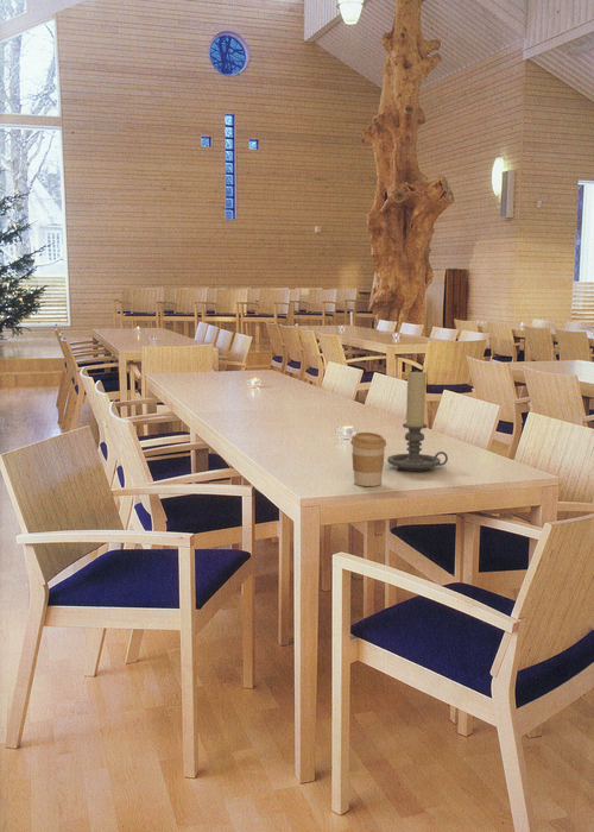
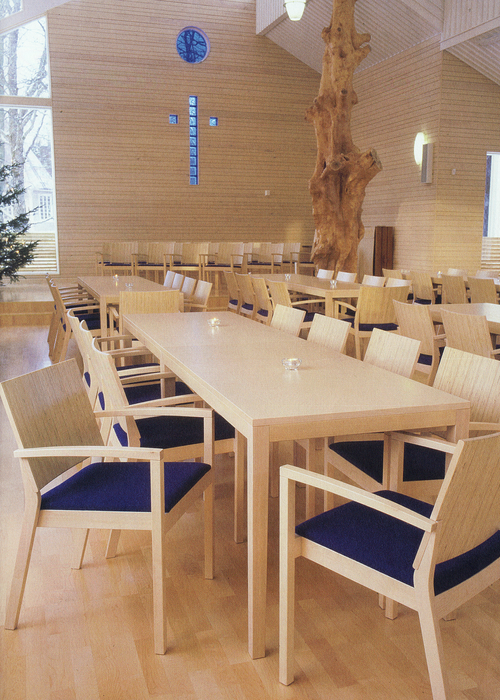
- candle holder [386,370,449,472]
- coffee cup [349,431,387,487]
